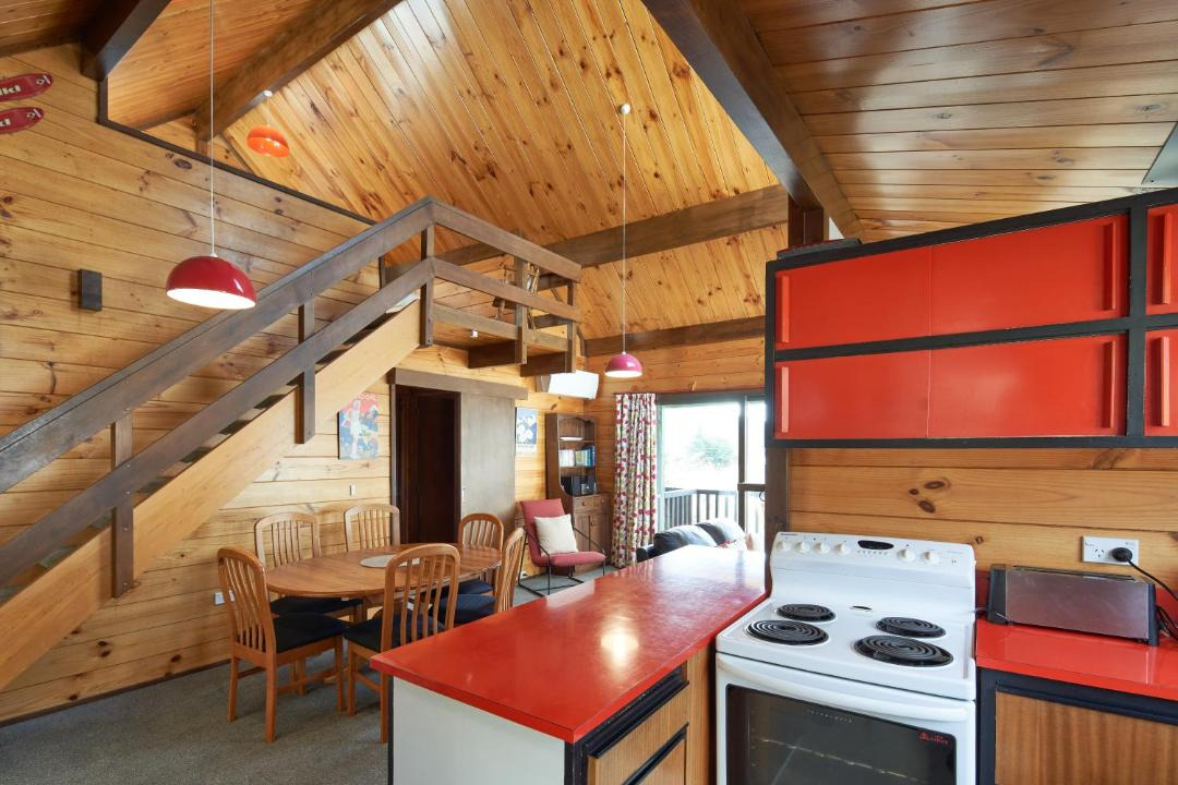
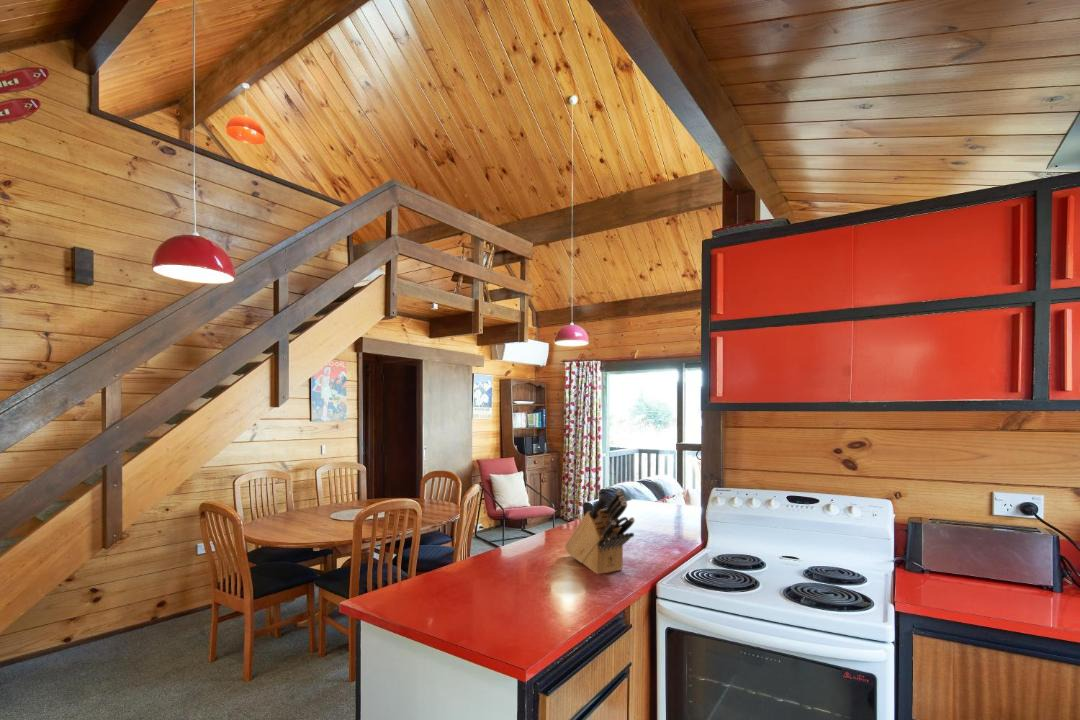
+ knife block [564,489,636,575]
